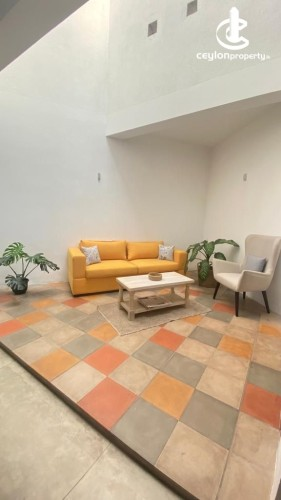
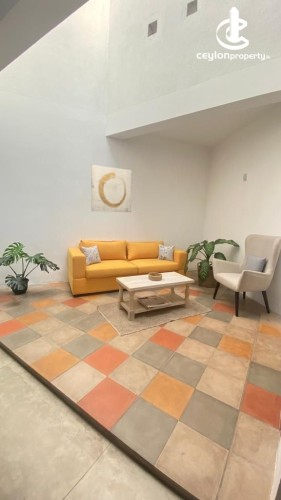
+ wall art [90,164,132,213]
